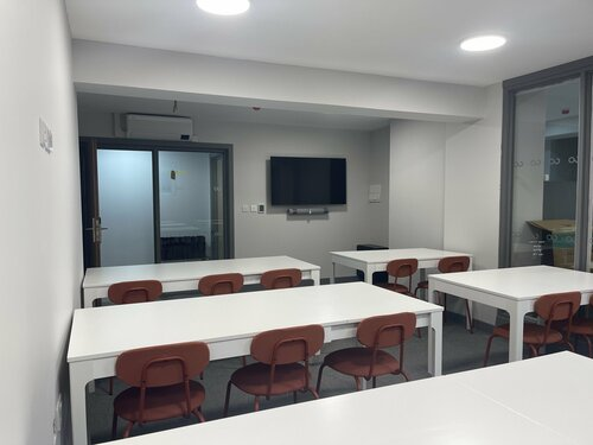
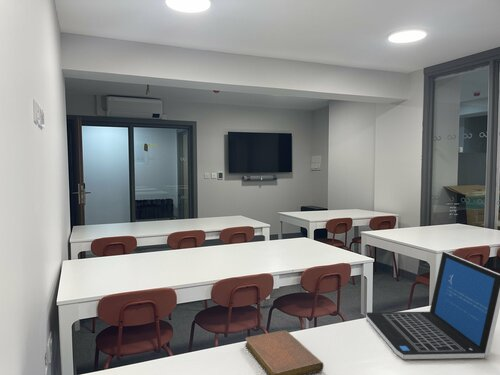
+ laptop [365,251,500,360]
+ notebook [244,329,325,375]
